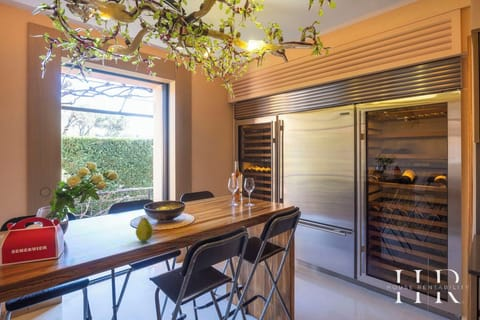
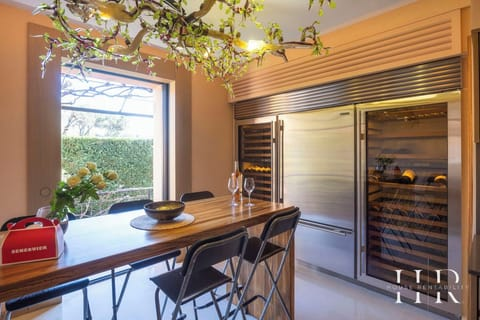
- fruit [135,215,154,243]
